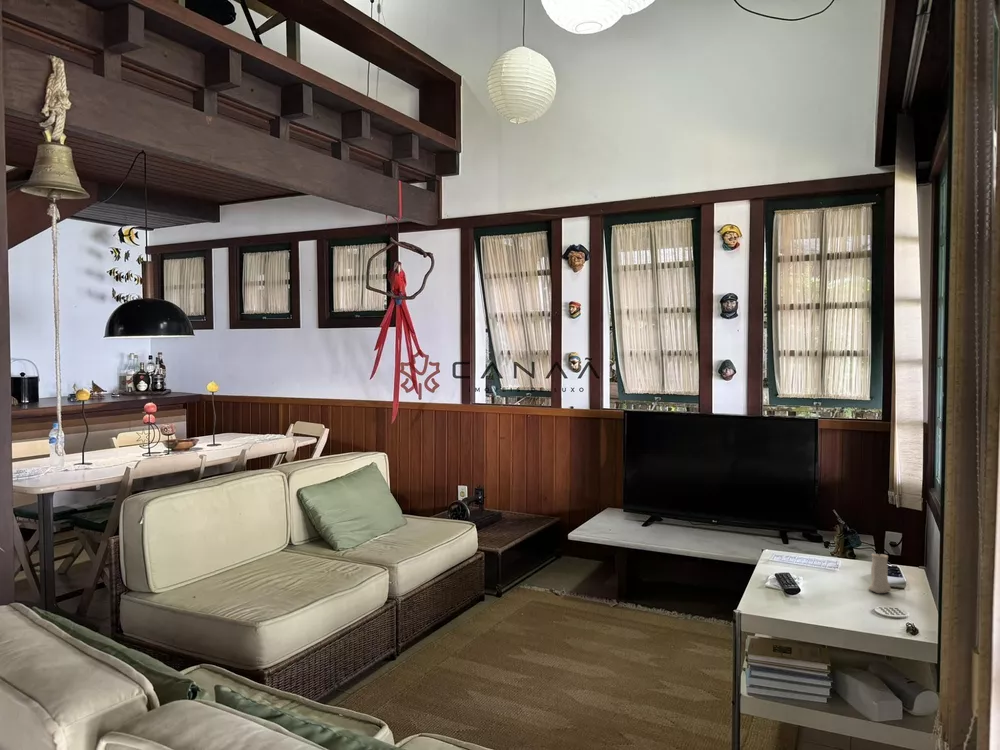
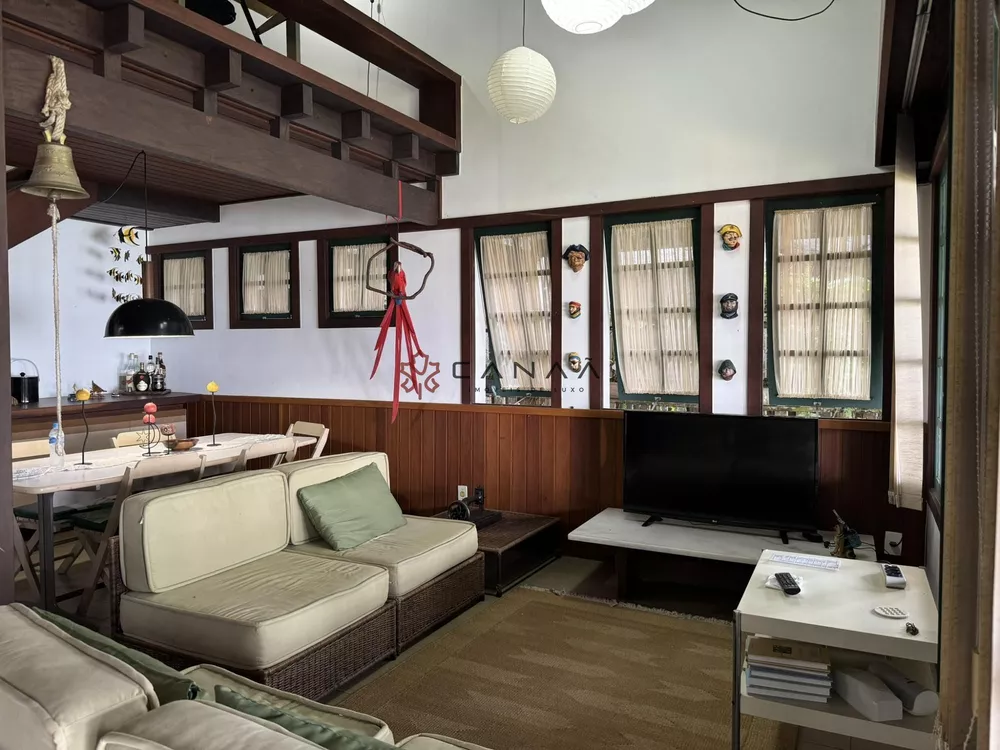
- candle [868,550,892,594]
